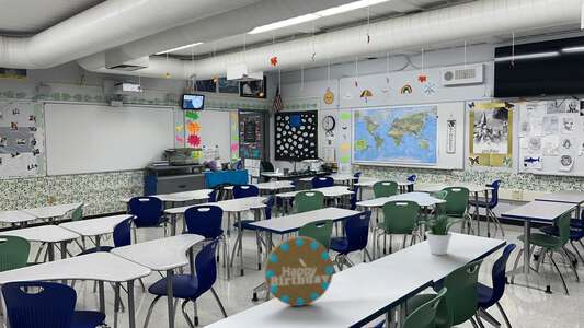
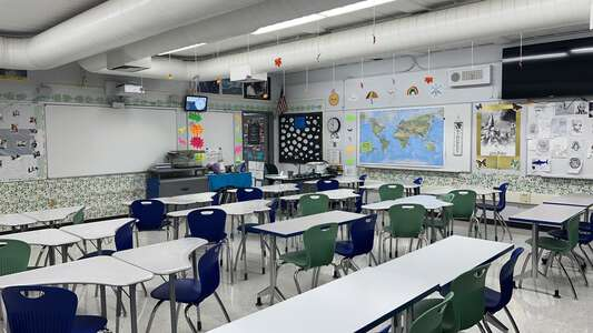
- potted plant [416,214,469,256]
- clock [263,235,334,307]
